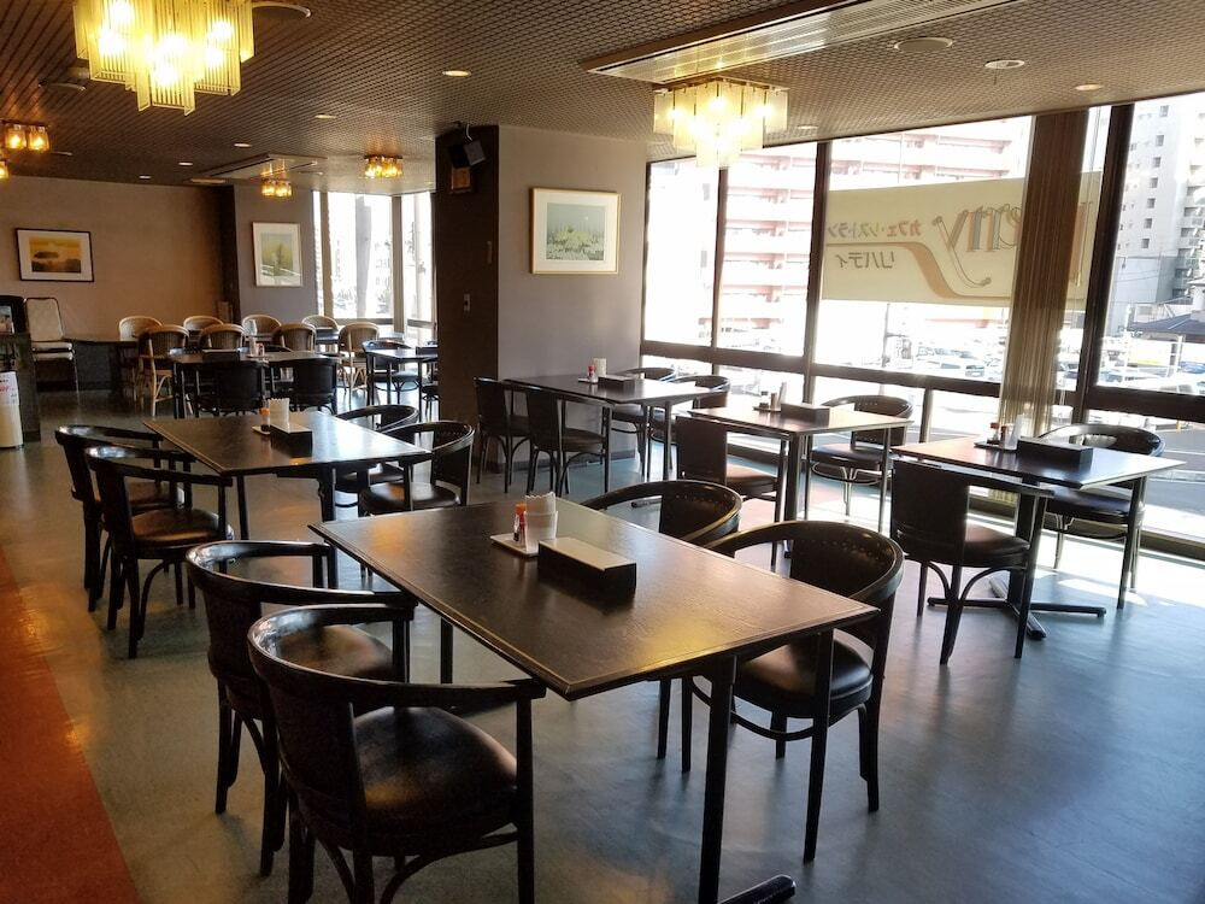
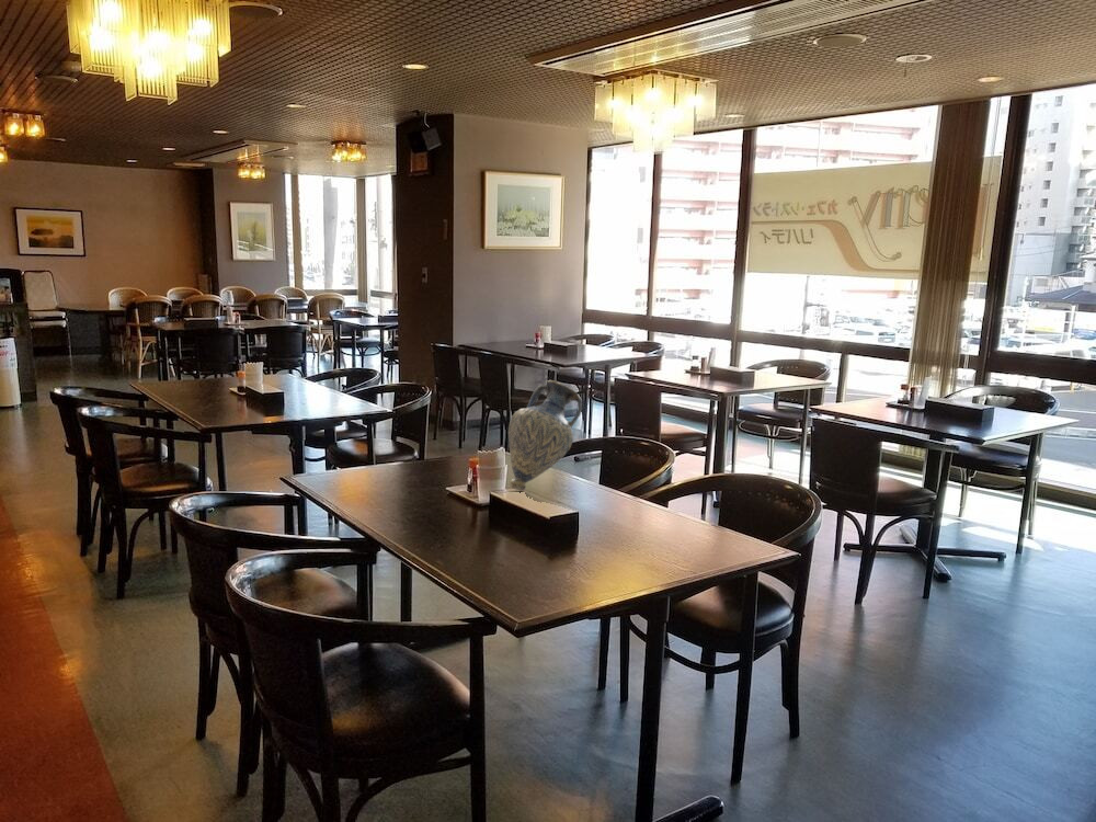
+ vase [507,379,583,492]
